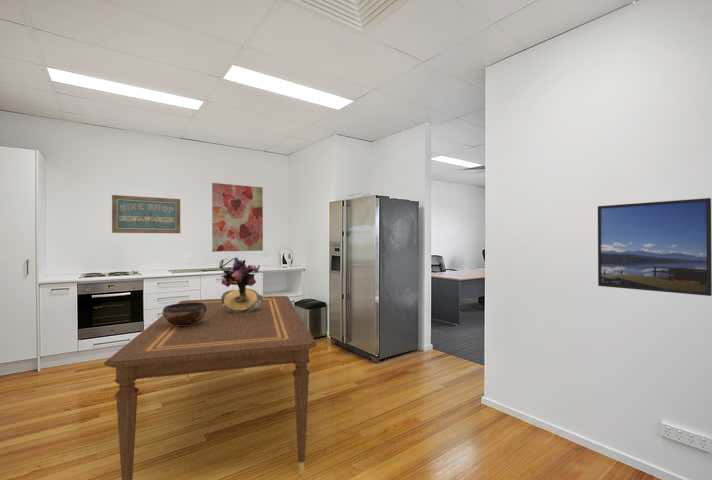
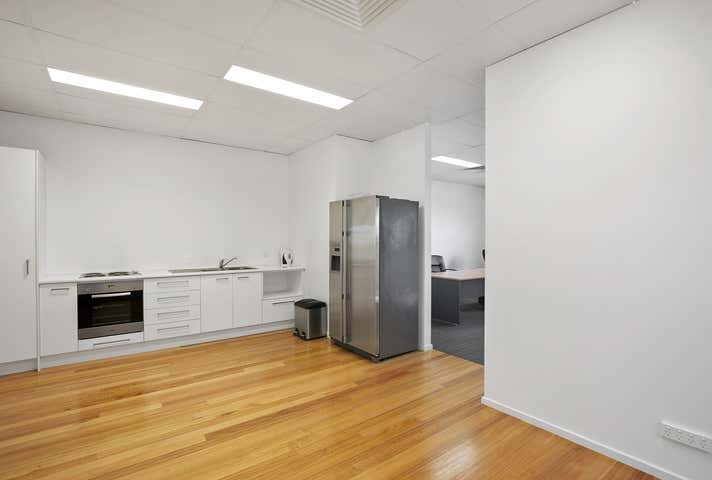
- wall art [111,194,181,234]
- decorative bowl [161,302,207,326]
- bouquet [220,257,263,314]
- dining table [103,295,318,480]
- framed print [597,197,712,297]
- wall art [211,182,264,253]
